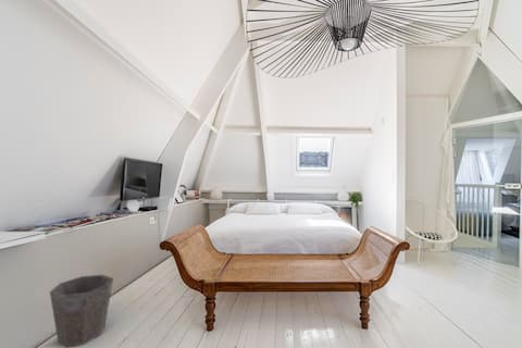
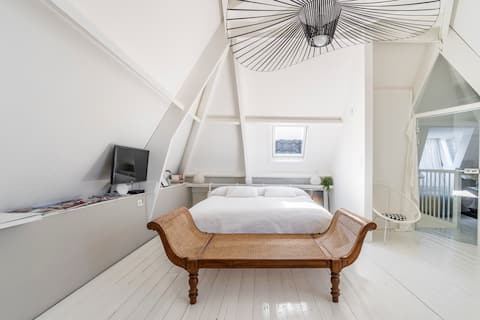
- waste bin [49,274,114,348]
